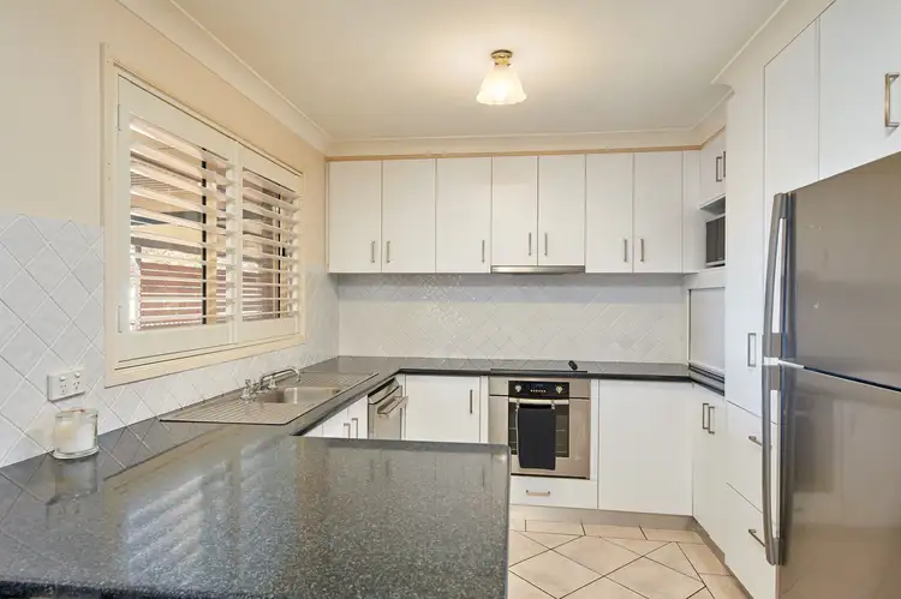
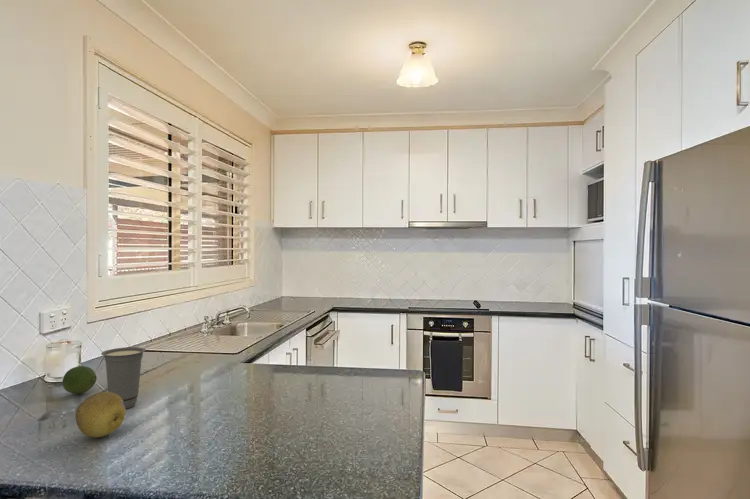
+ cup [100,346,147,410]
+ fruit [61,365,98,395]
+ fruit [75,391,127,439]
